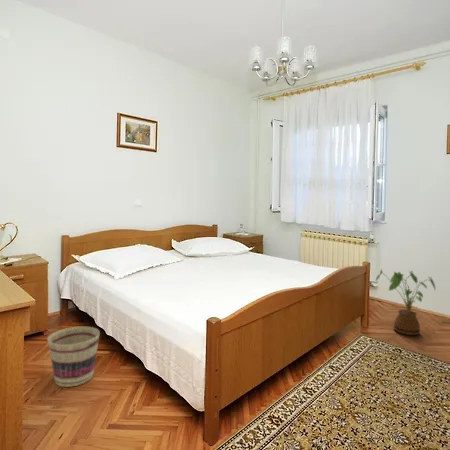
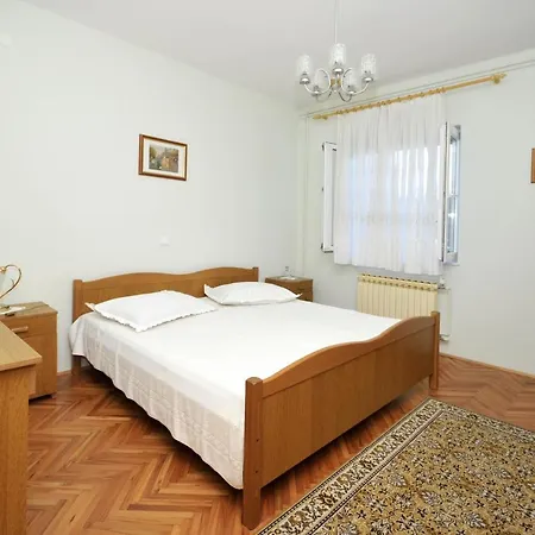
- house plant [375,268,436,336]
- basket [47,326,101,388]
